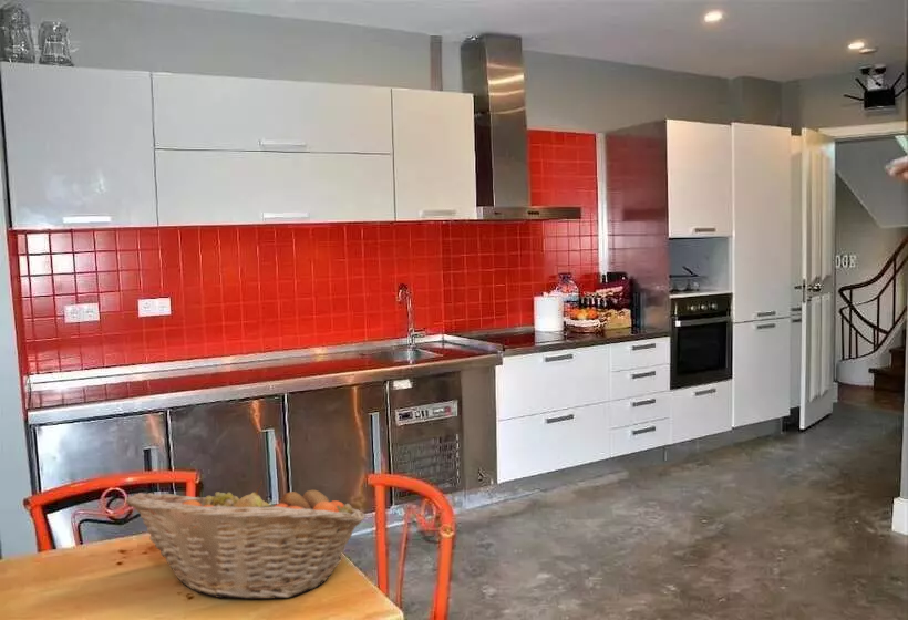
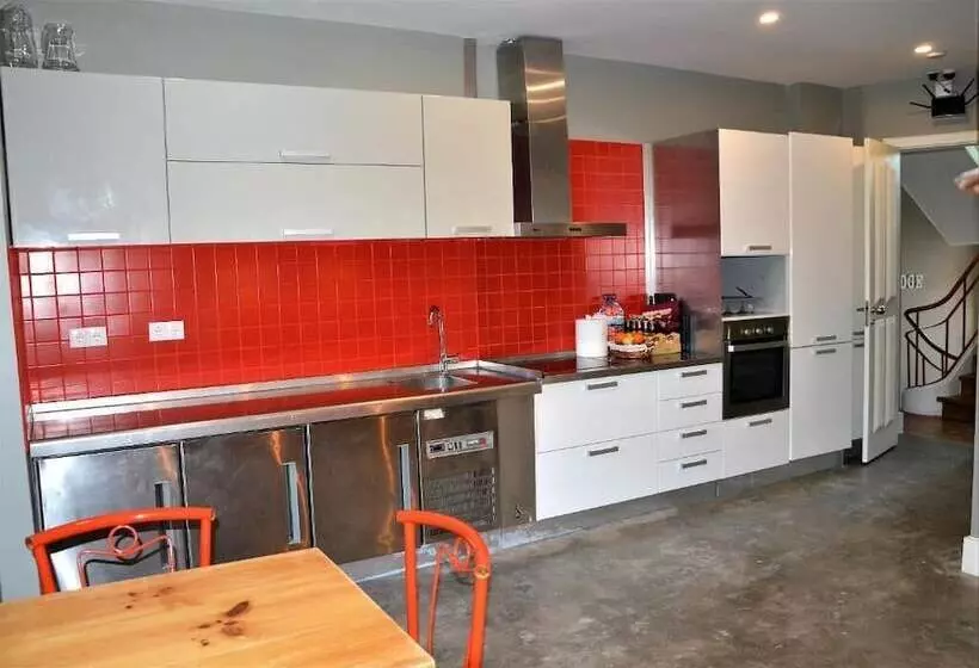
- fruit basket [125,478,367,600]
